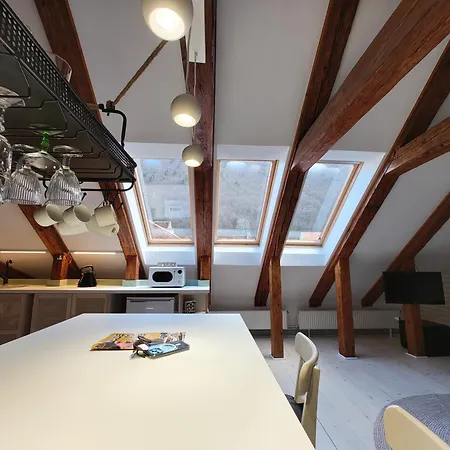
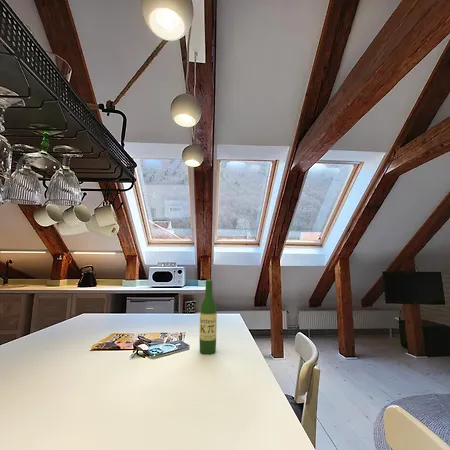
+ wine bottle [199,279,218,355]
